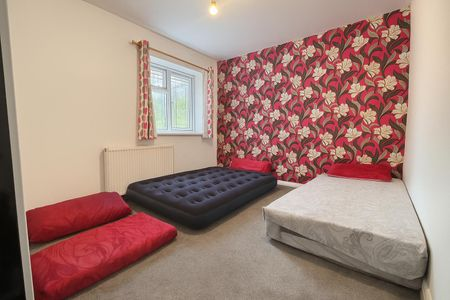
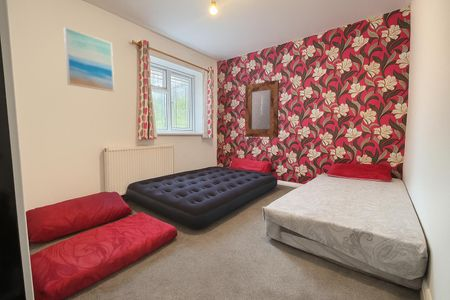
+ home mirror [244,79,280,138]
+ wall art [63,26,115,93]
